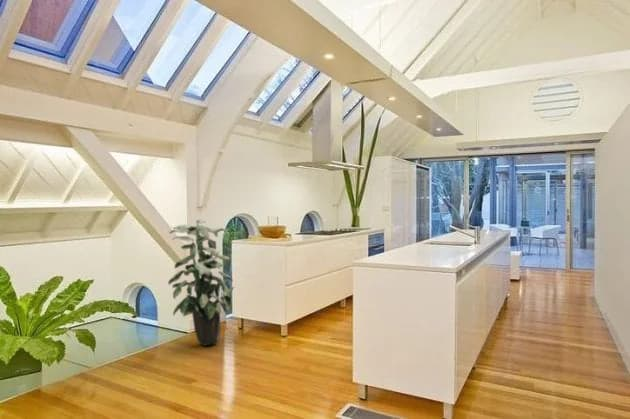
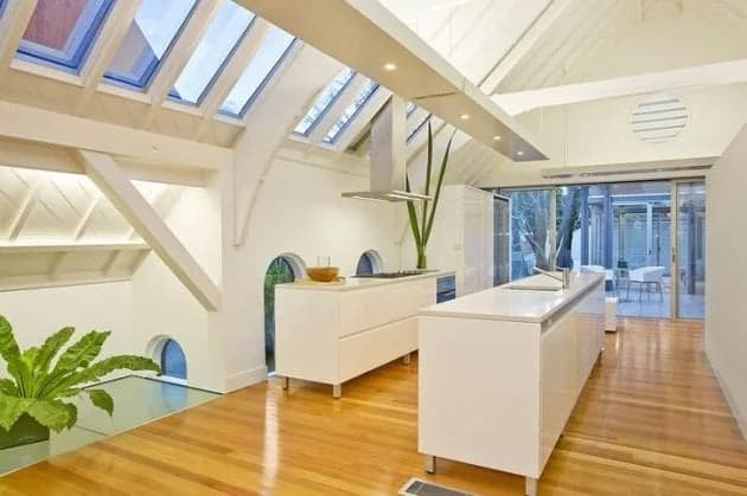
- indoor plant [167,218,235,347]
